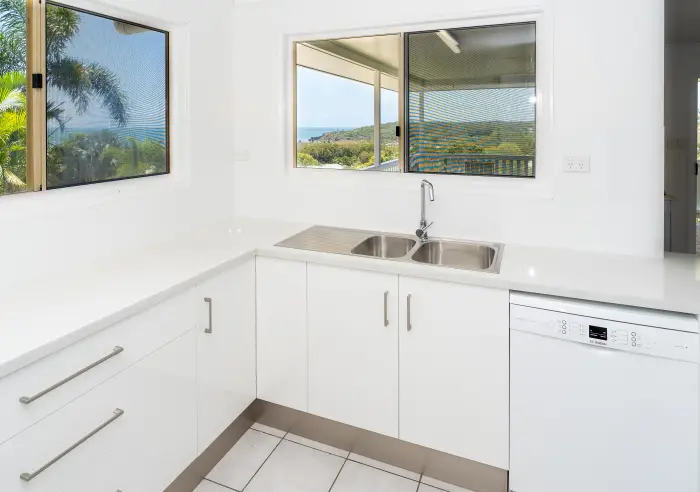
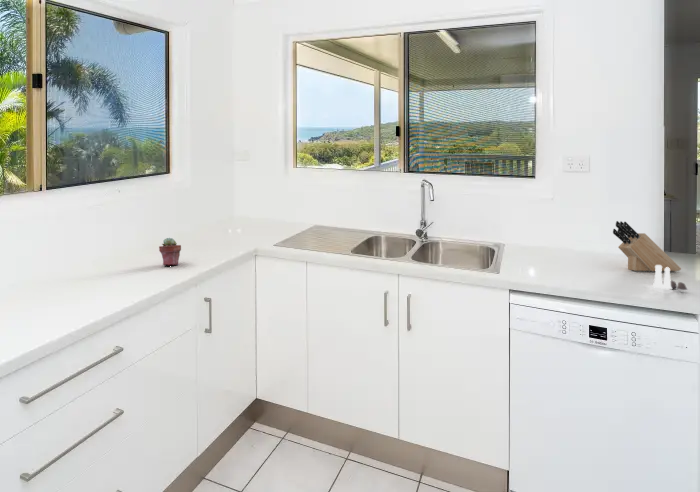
+ knife block [612,220,682,272]
+ salt and pepper shaker set [651,265,689,291]
+ potted succulent [158,237,182,266]
